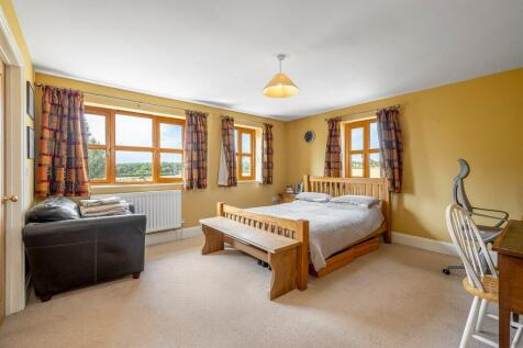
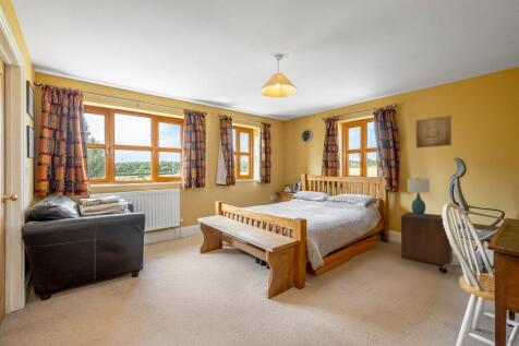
+ table lamp [407,177,431,215]
+ nightstand [400,211,454,267]
+ wall art [415,115,452,148]
